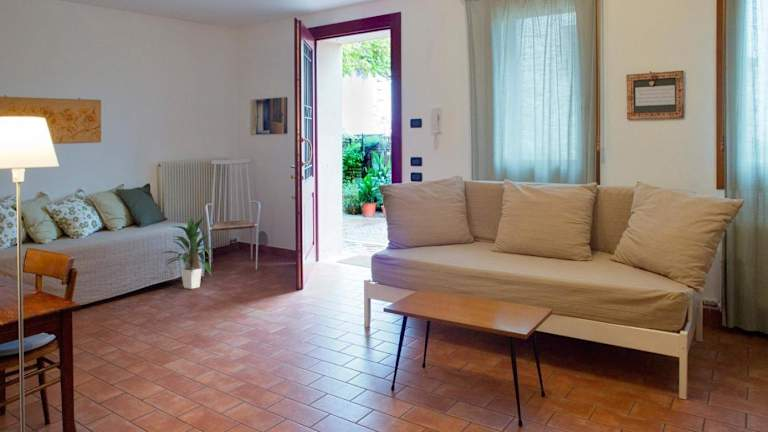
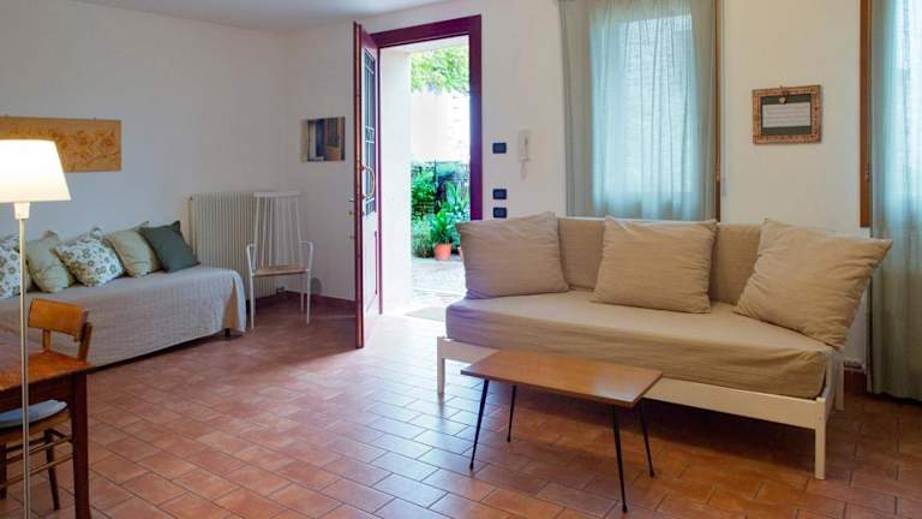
- indoor plant [160,216,217,290]
